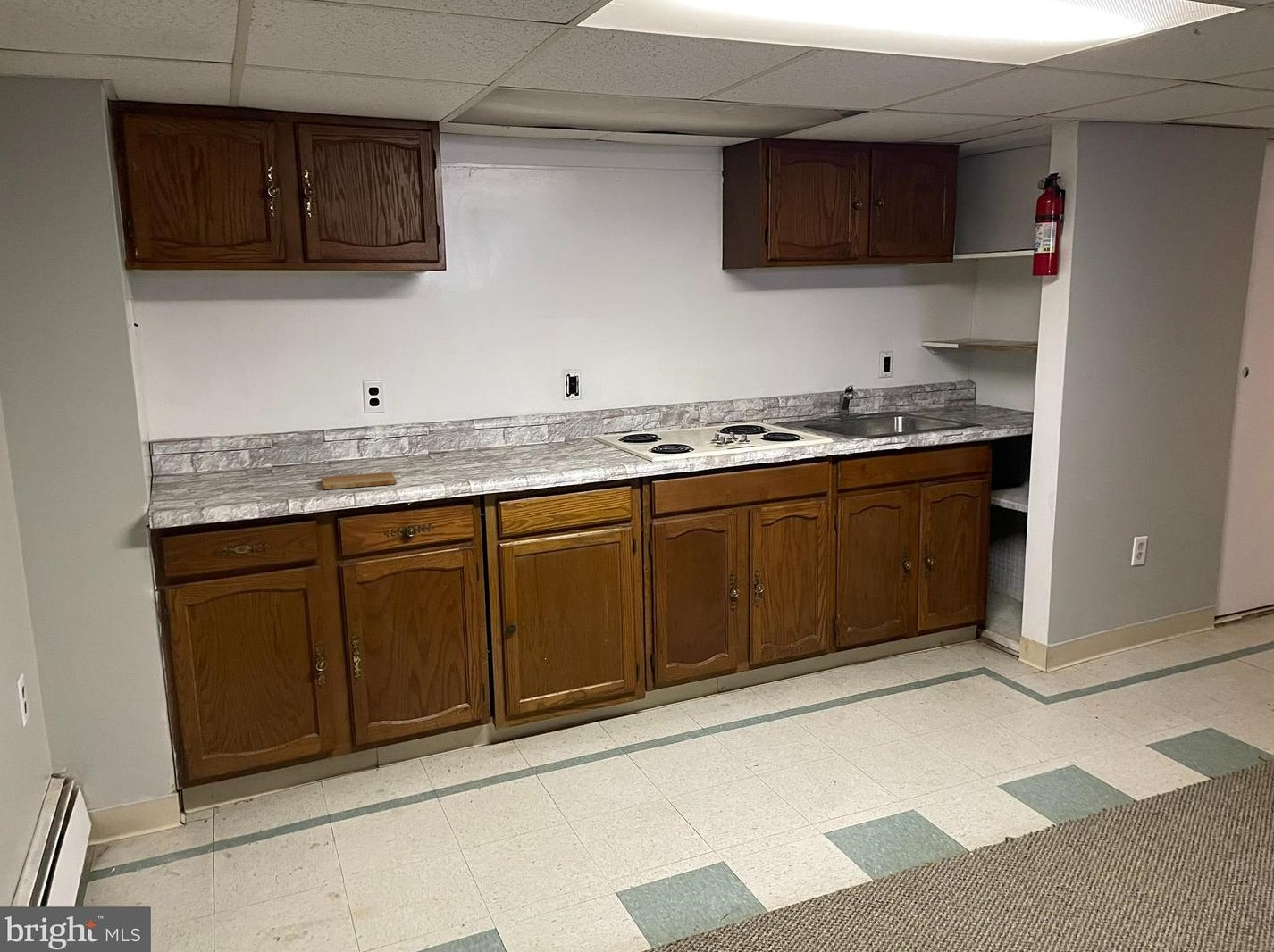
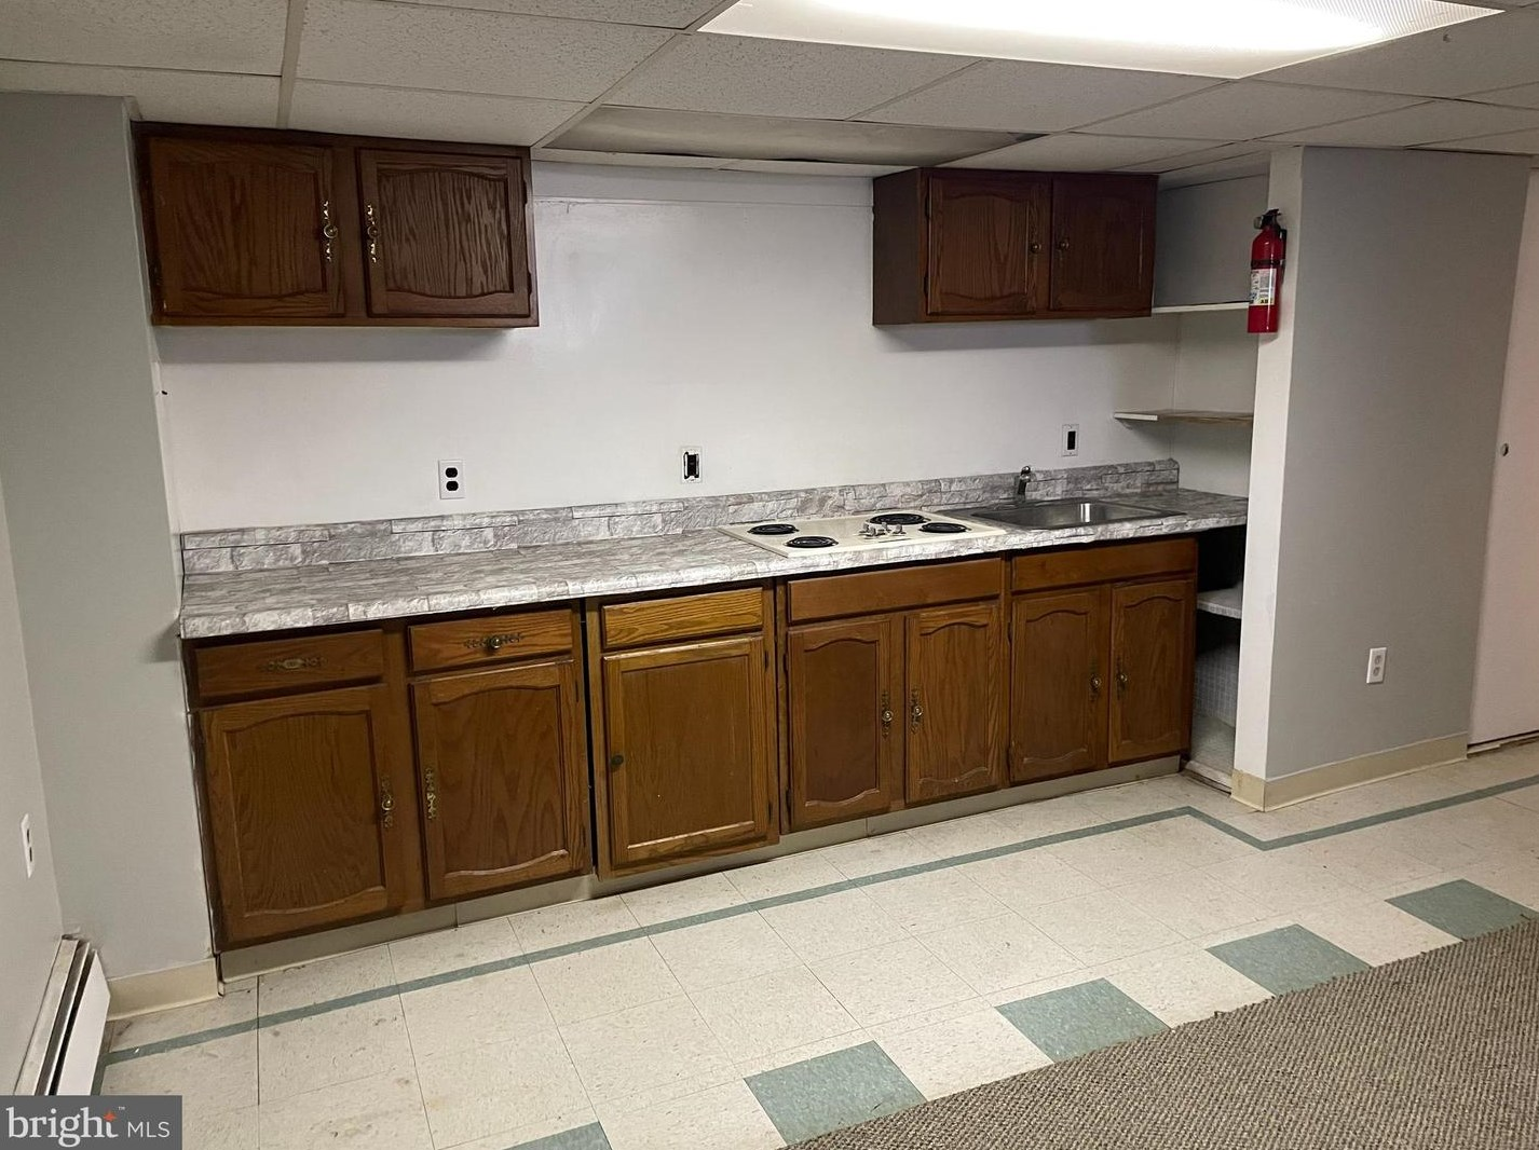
- cutting board [321,472,397,490]
